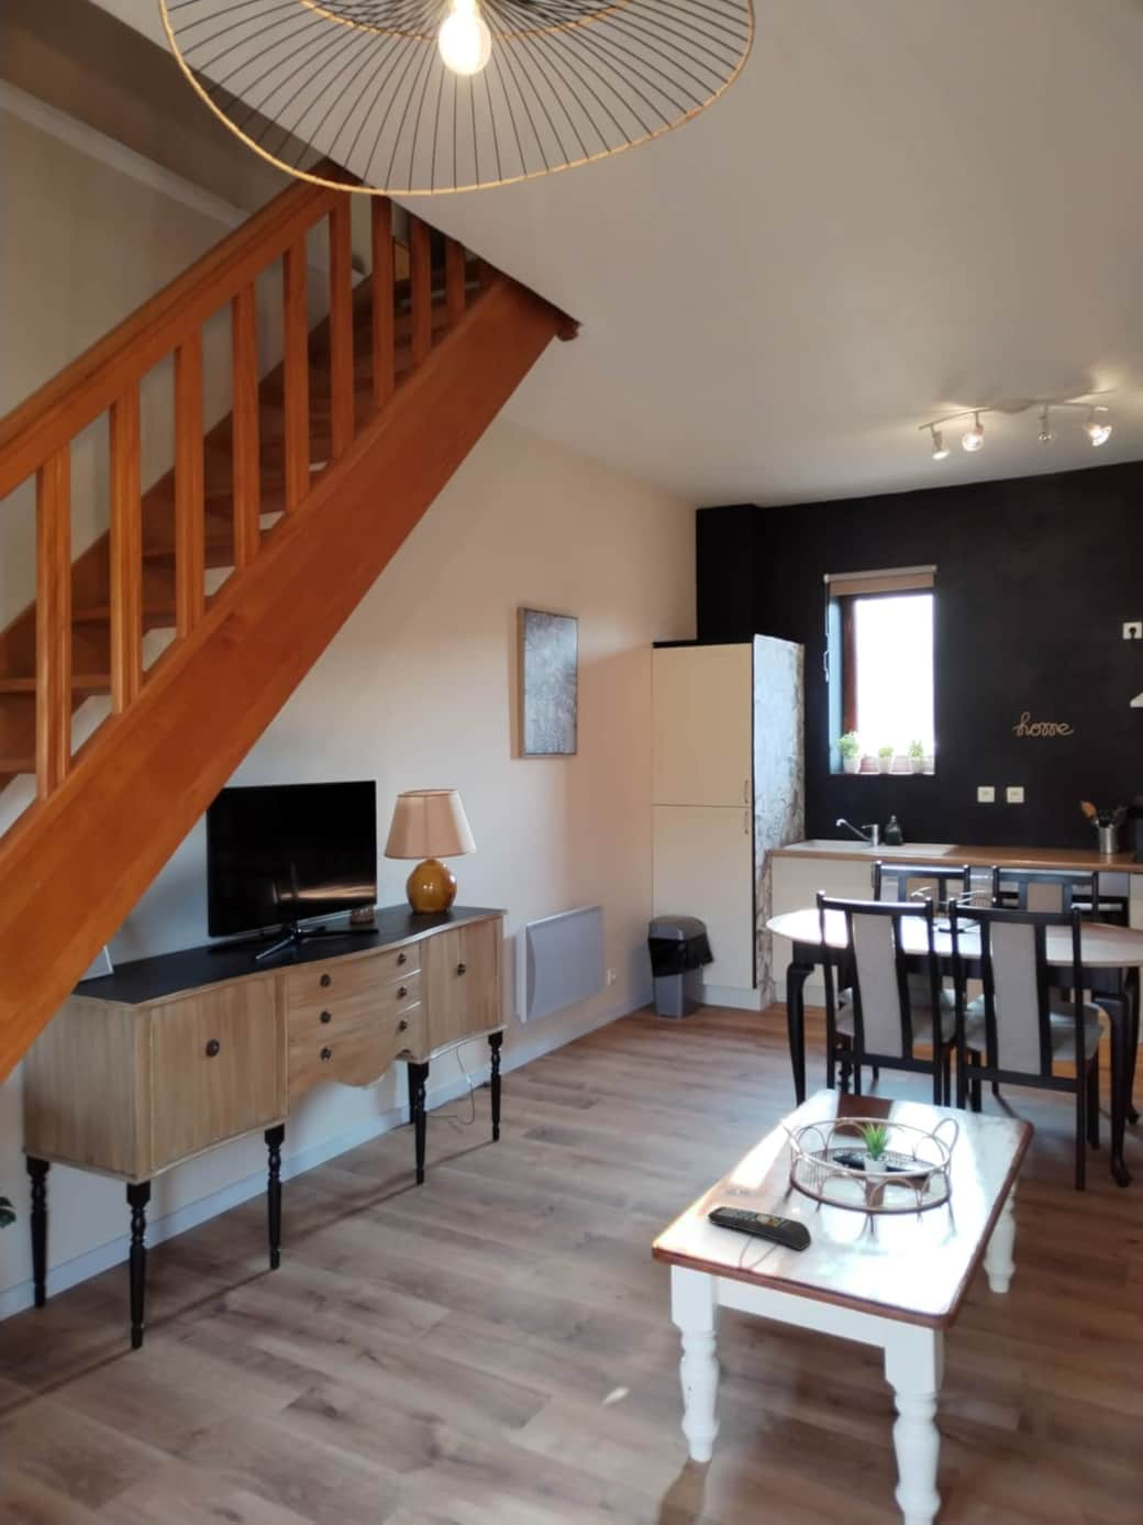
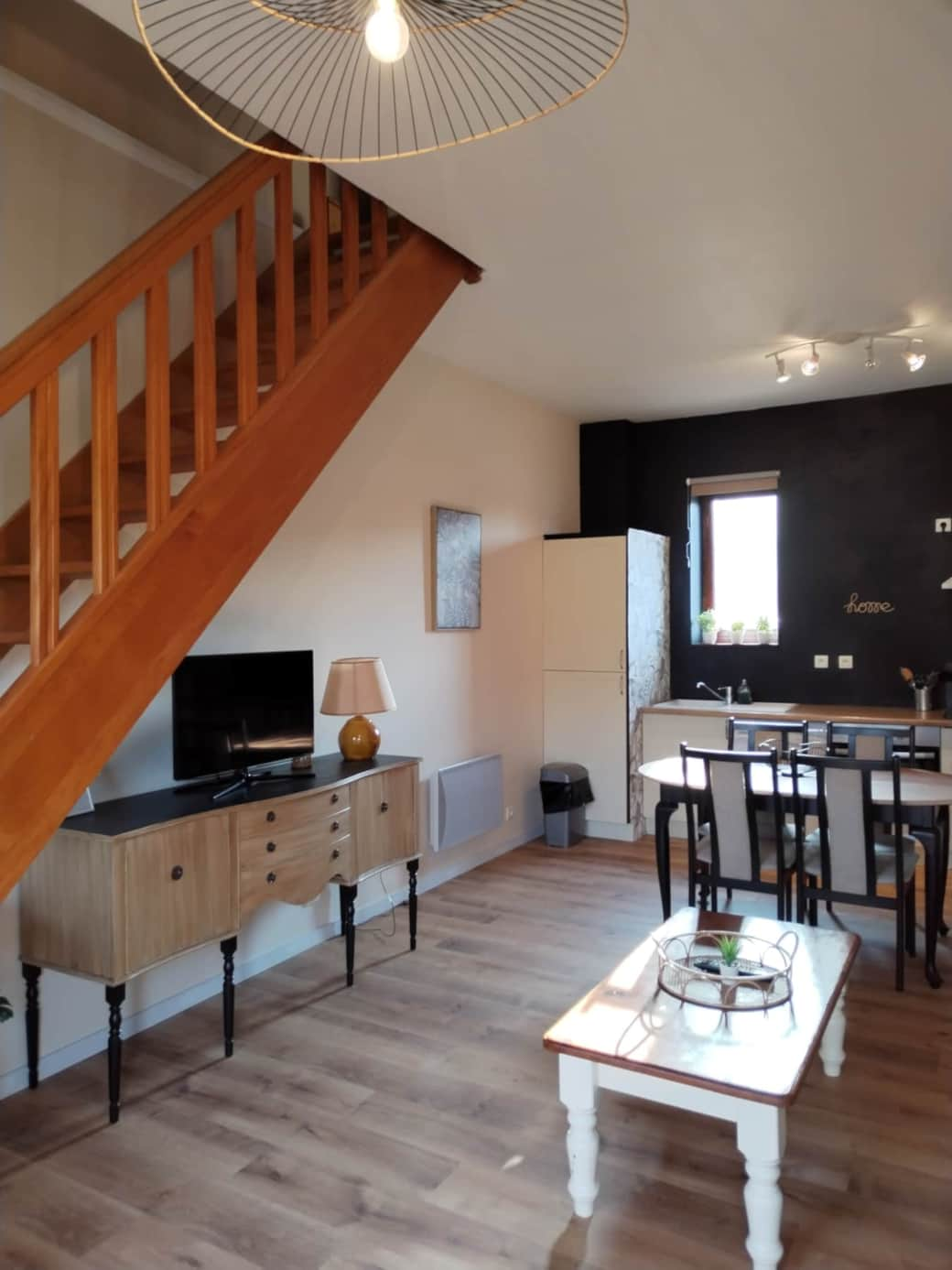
- remote control [707,1206,812,1251]
